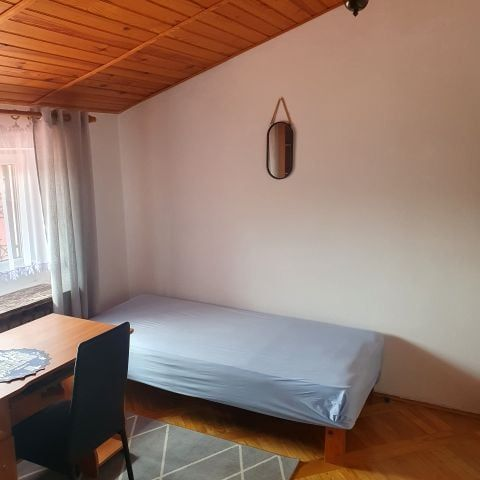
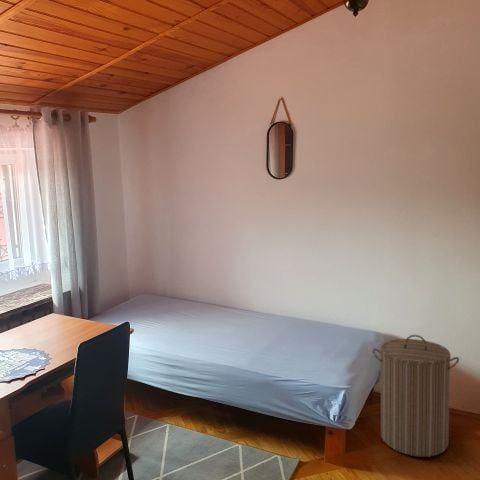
+ laundry hamper [371,334,460,458]
